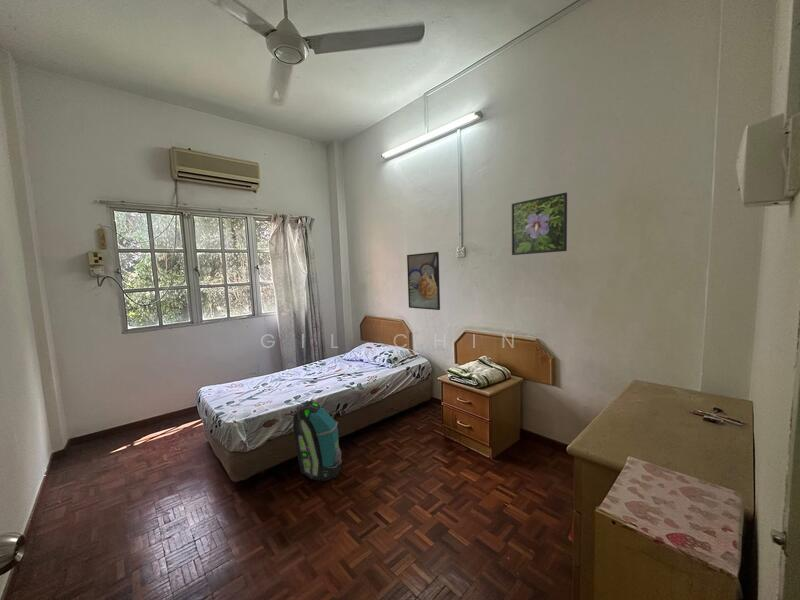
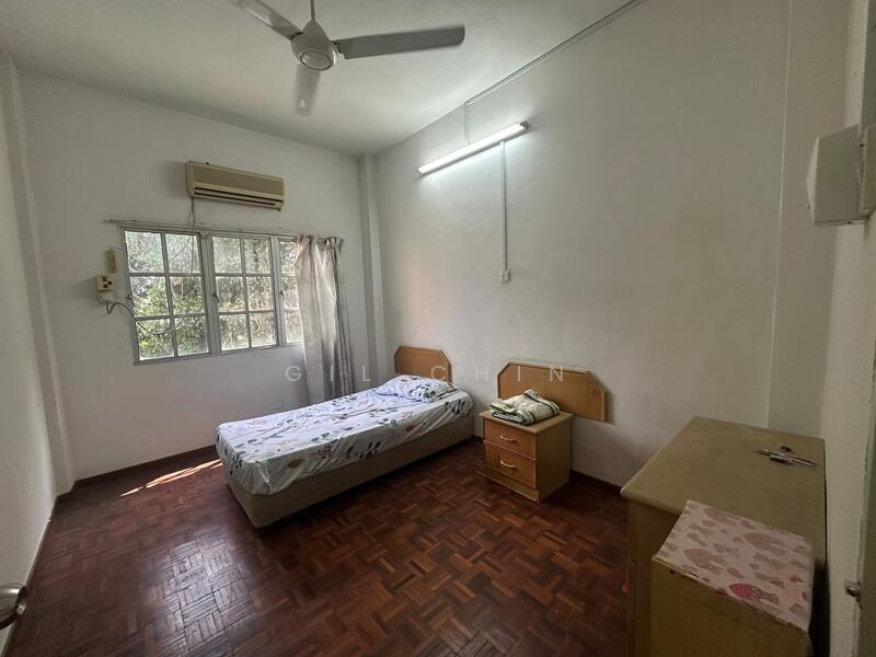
- backpack [292,400,343,482]
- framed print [406,251,441,311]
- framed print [511,192,568,256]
